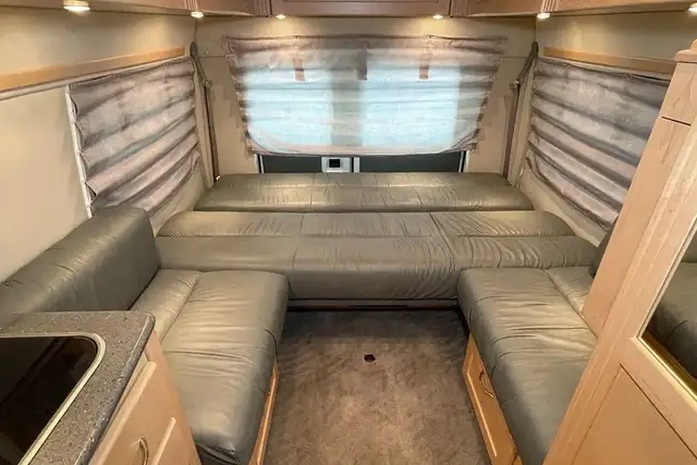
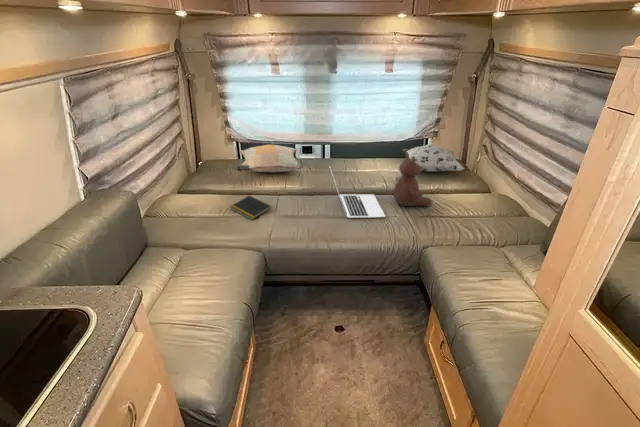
+ decorative pillow [236,144,302,173]
+ laptop [328,164,386,219]
+ notepad [229,195,272,221]
+ decorative pillow [401,144,465,173]
+ stuffed bear [393,152,433,207]
